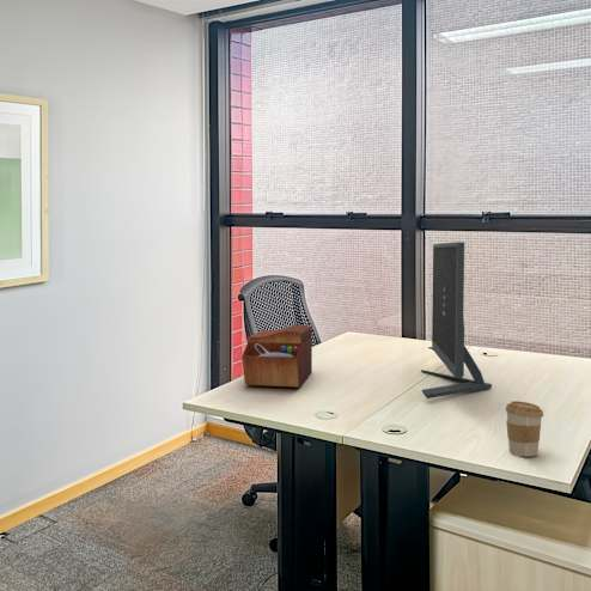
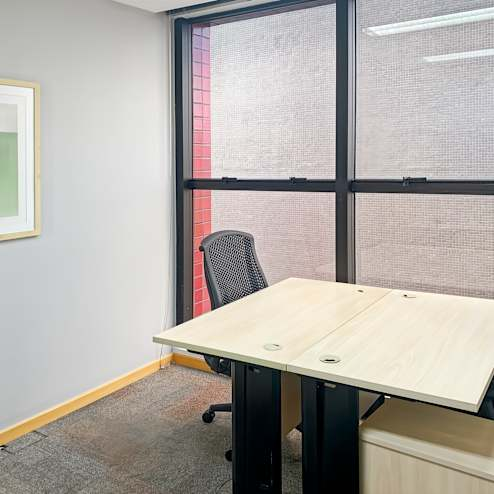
- sewing box [240,324,313,388]
- coffee cup [505,400,544,457]
- monitor [420,240,493,400]
